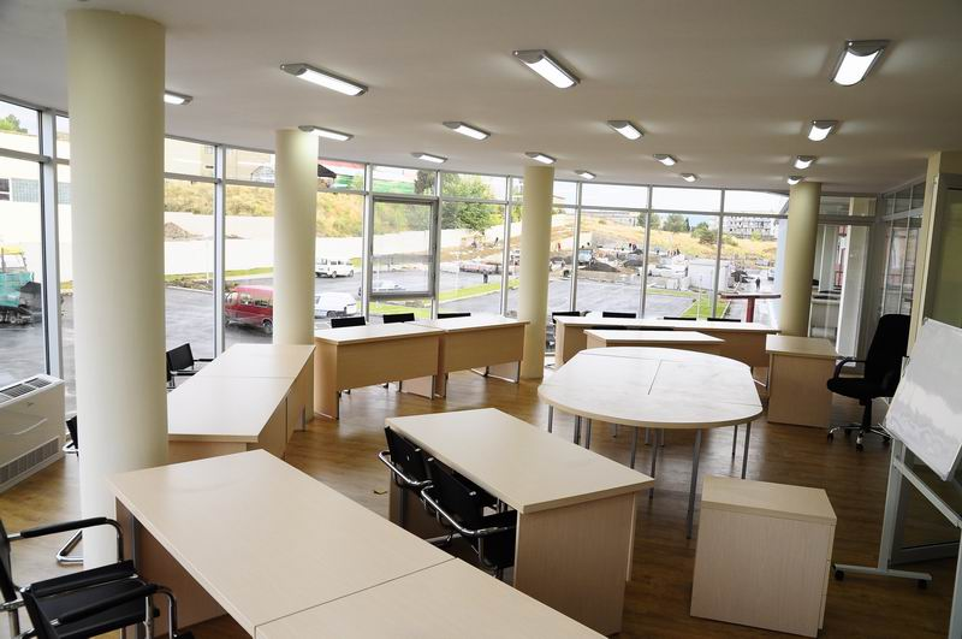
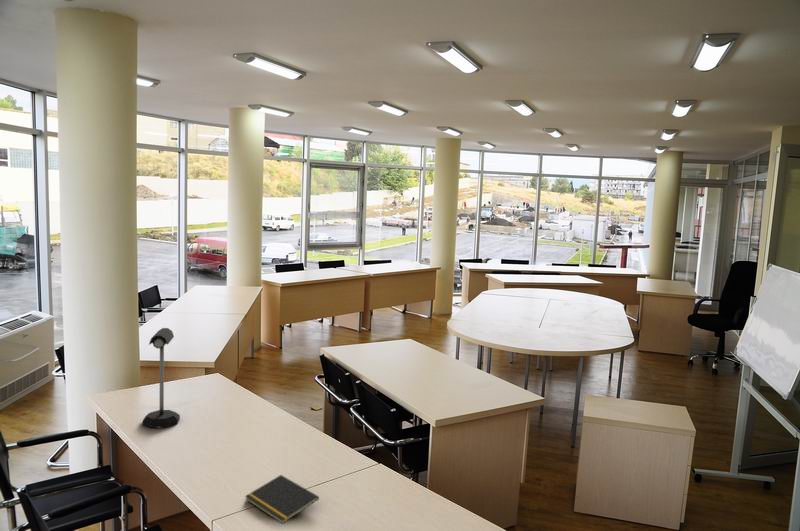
+ notepad [244,474,320,525]
+ mailbox [142,327,181,429]
